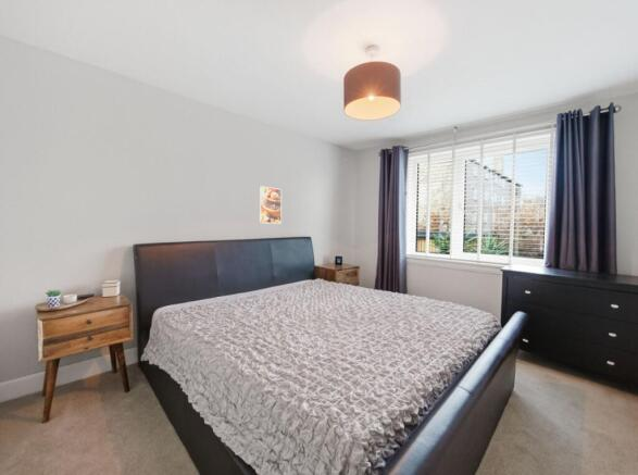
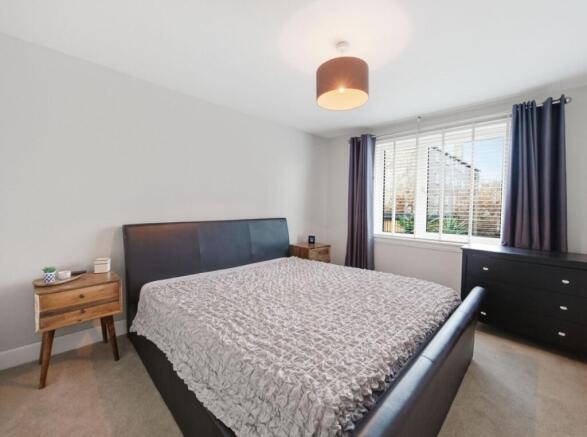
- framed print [258,185,283,225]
